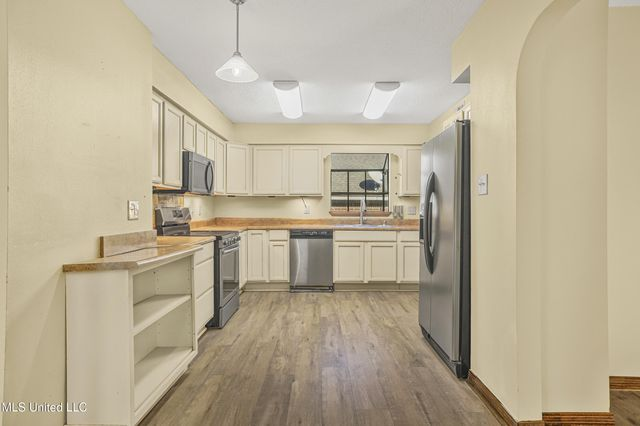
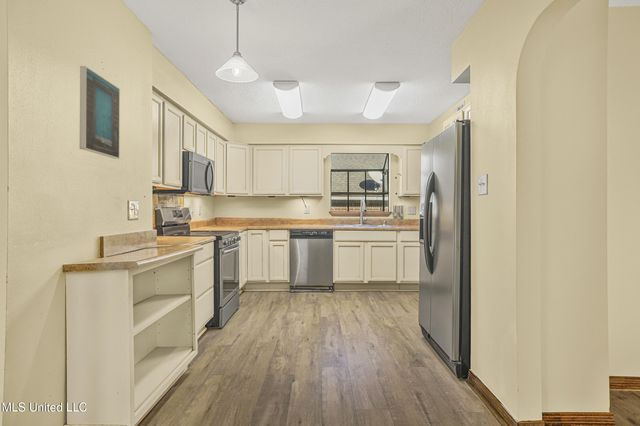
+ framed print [79,65,121,160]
